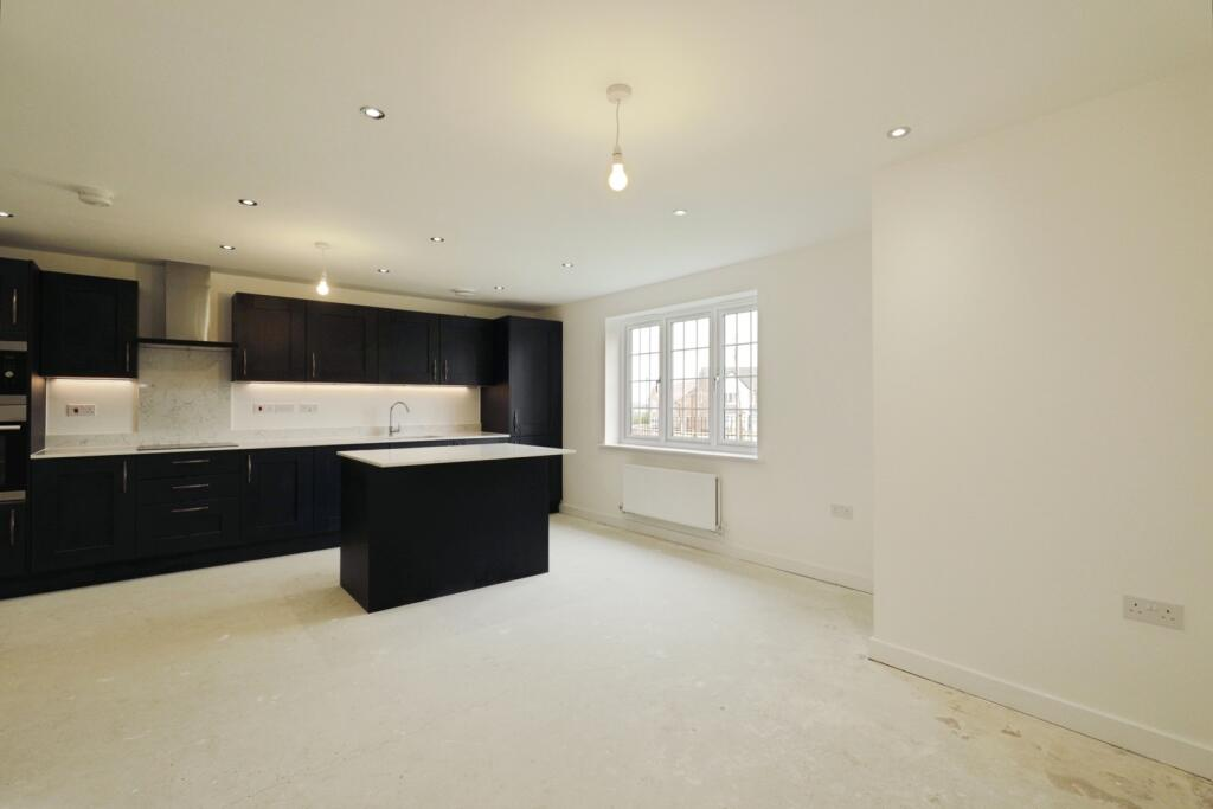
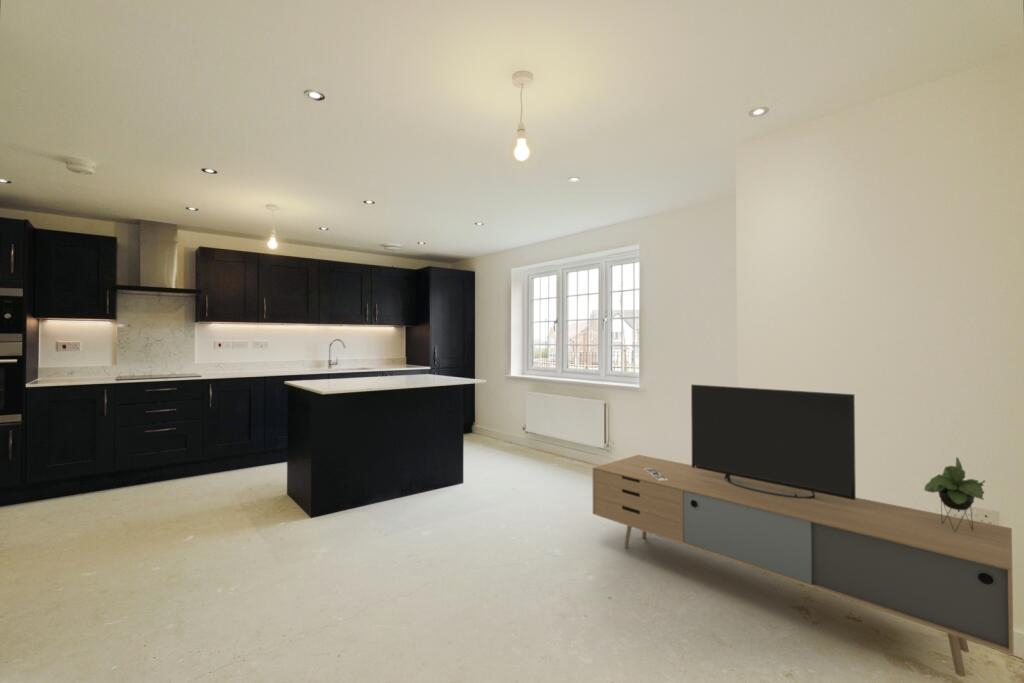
+ media console [592,383,1015,678]
